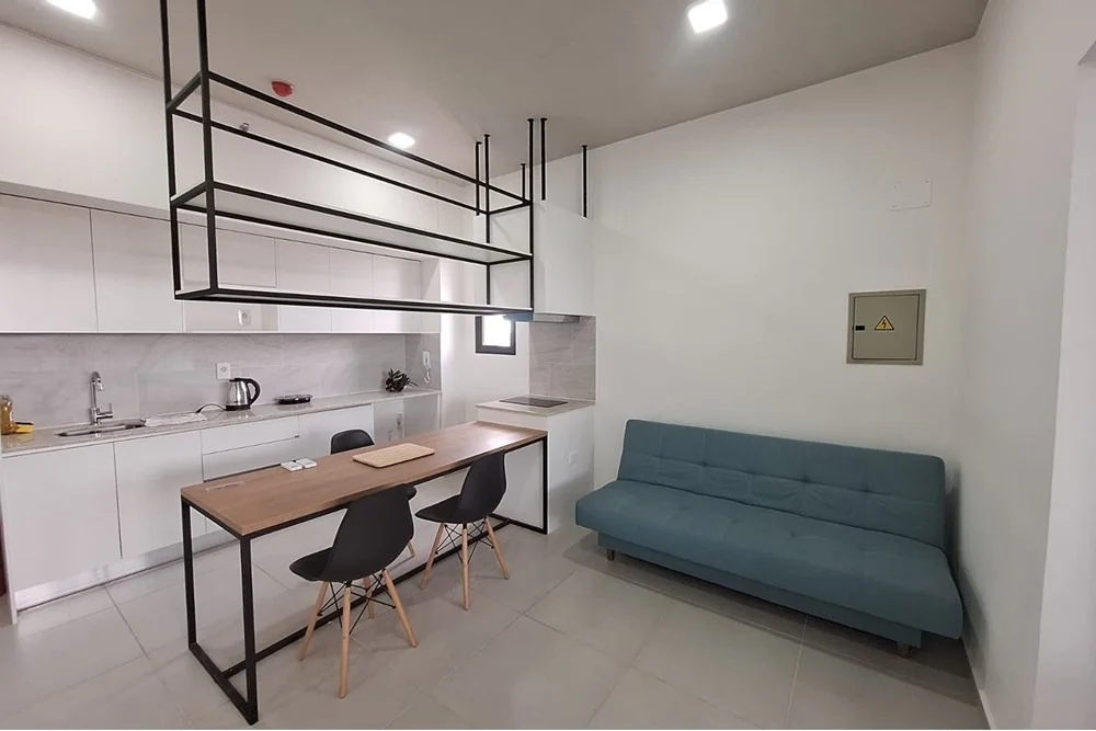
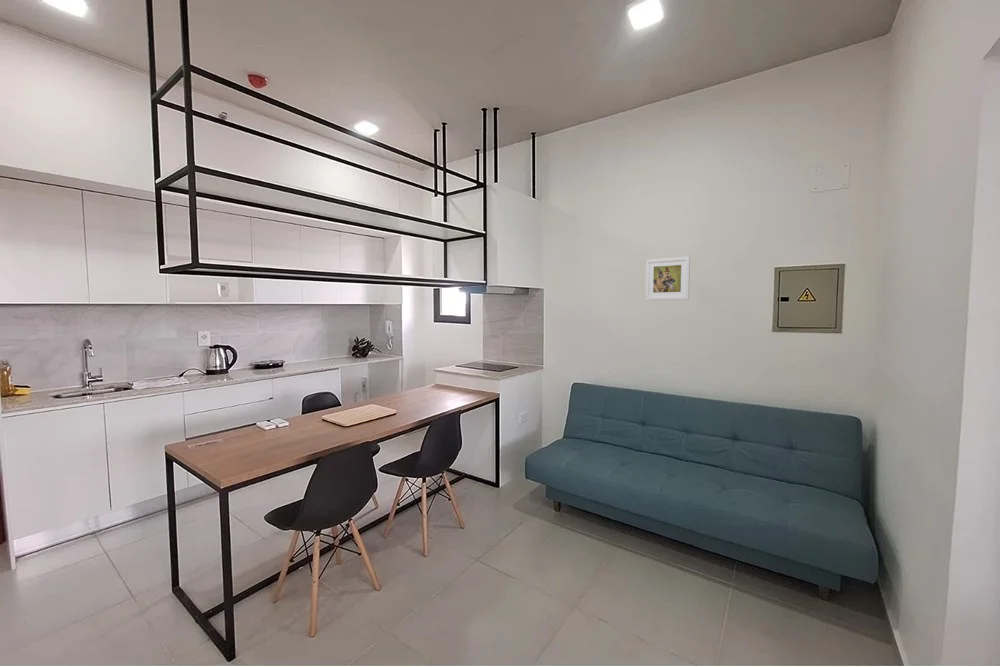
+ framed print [644,256,691,301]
